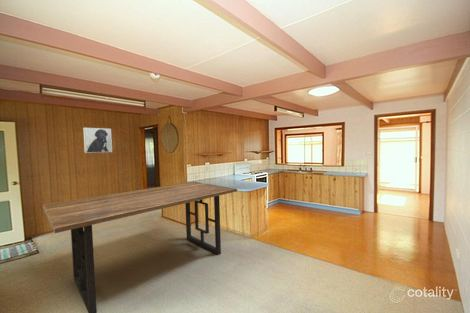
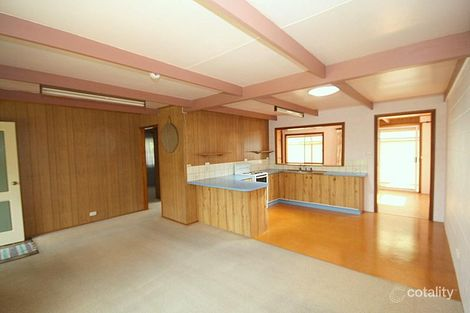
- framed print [82,127,113,154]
- dining table [42,181,238,313]
